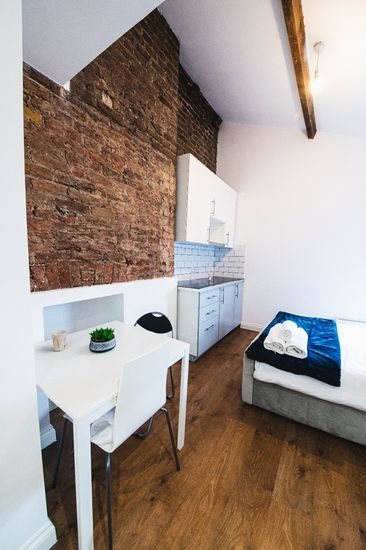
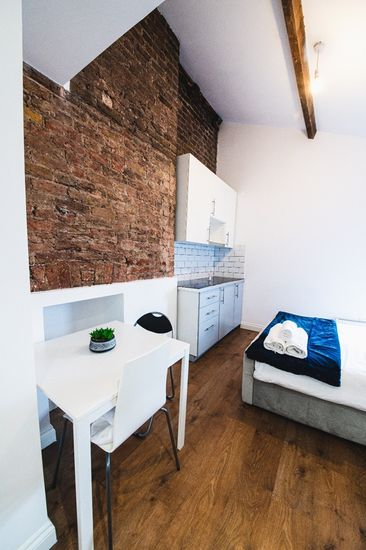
- cup [50,329,68,352]
